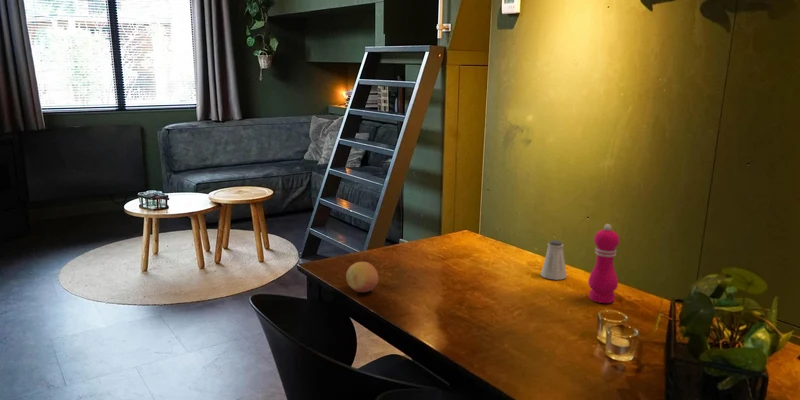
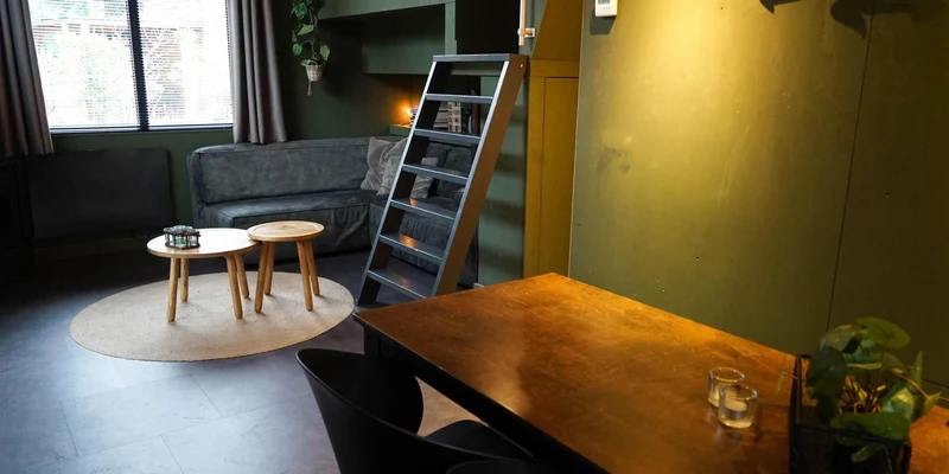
- saltshaker [540,239,567,281]
- fruit [345,261,379,293]
- pepper mill [587,223,620,304]
